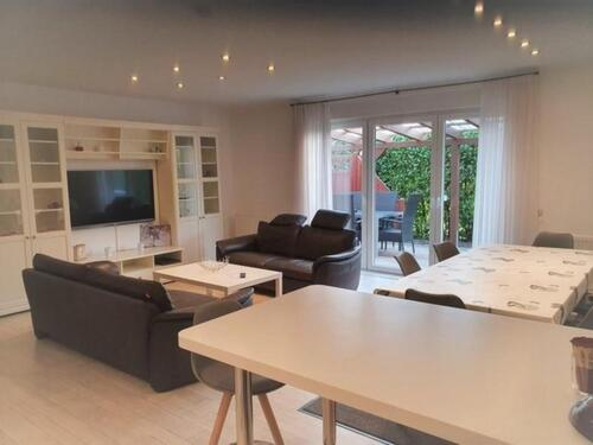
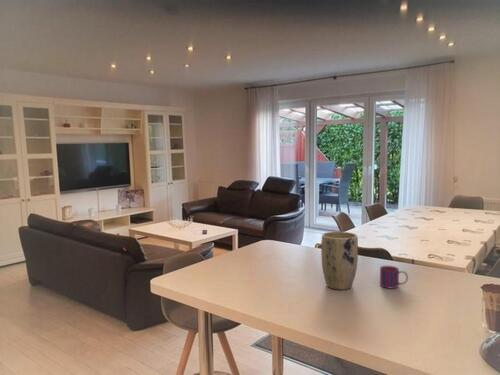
+ plant pot [320,231,359,291]
+ mug [379,265,409,289]
